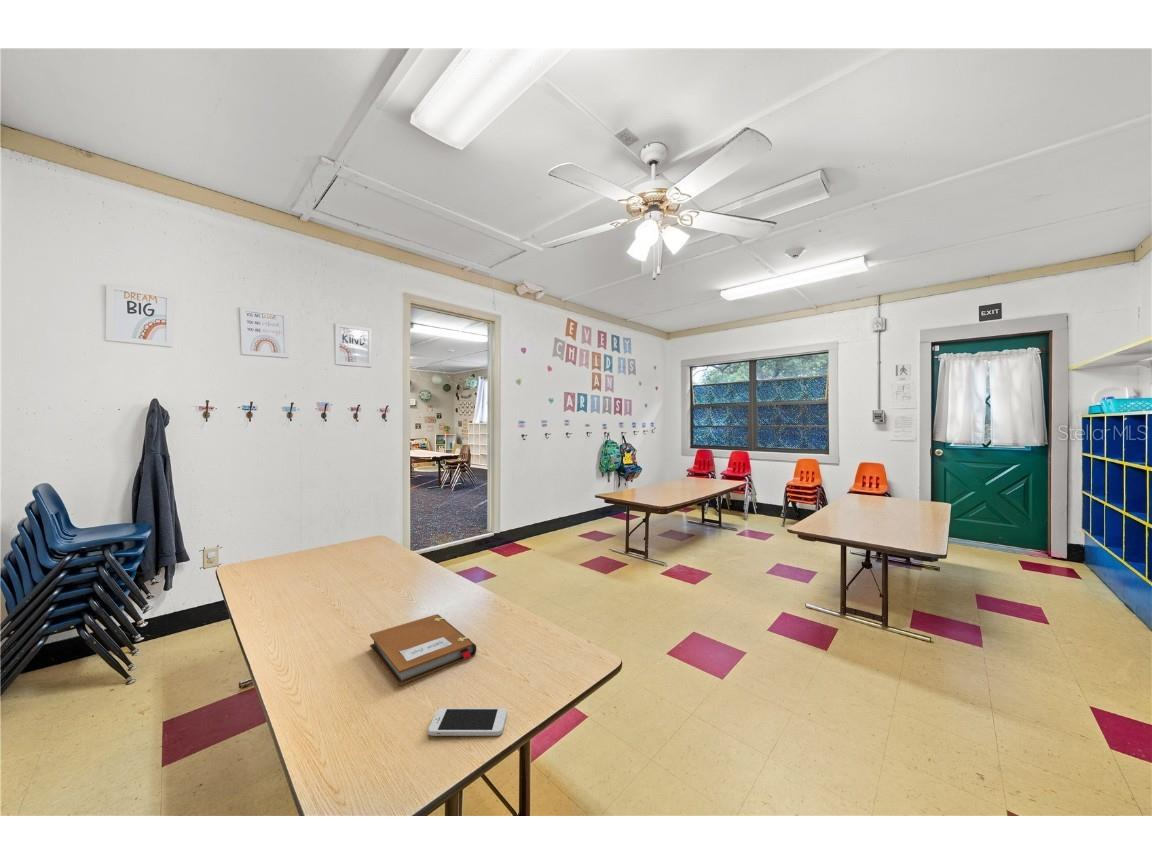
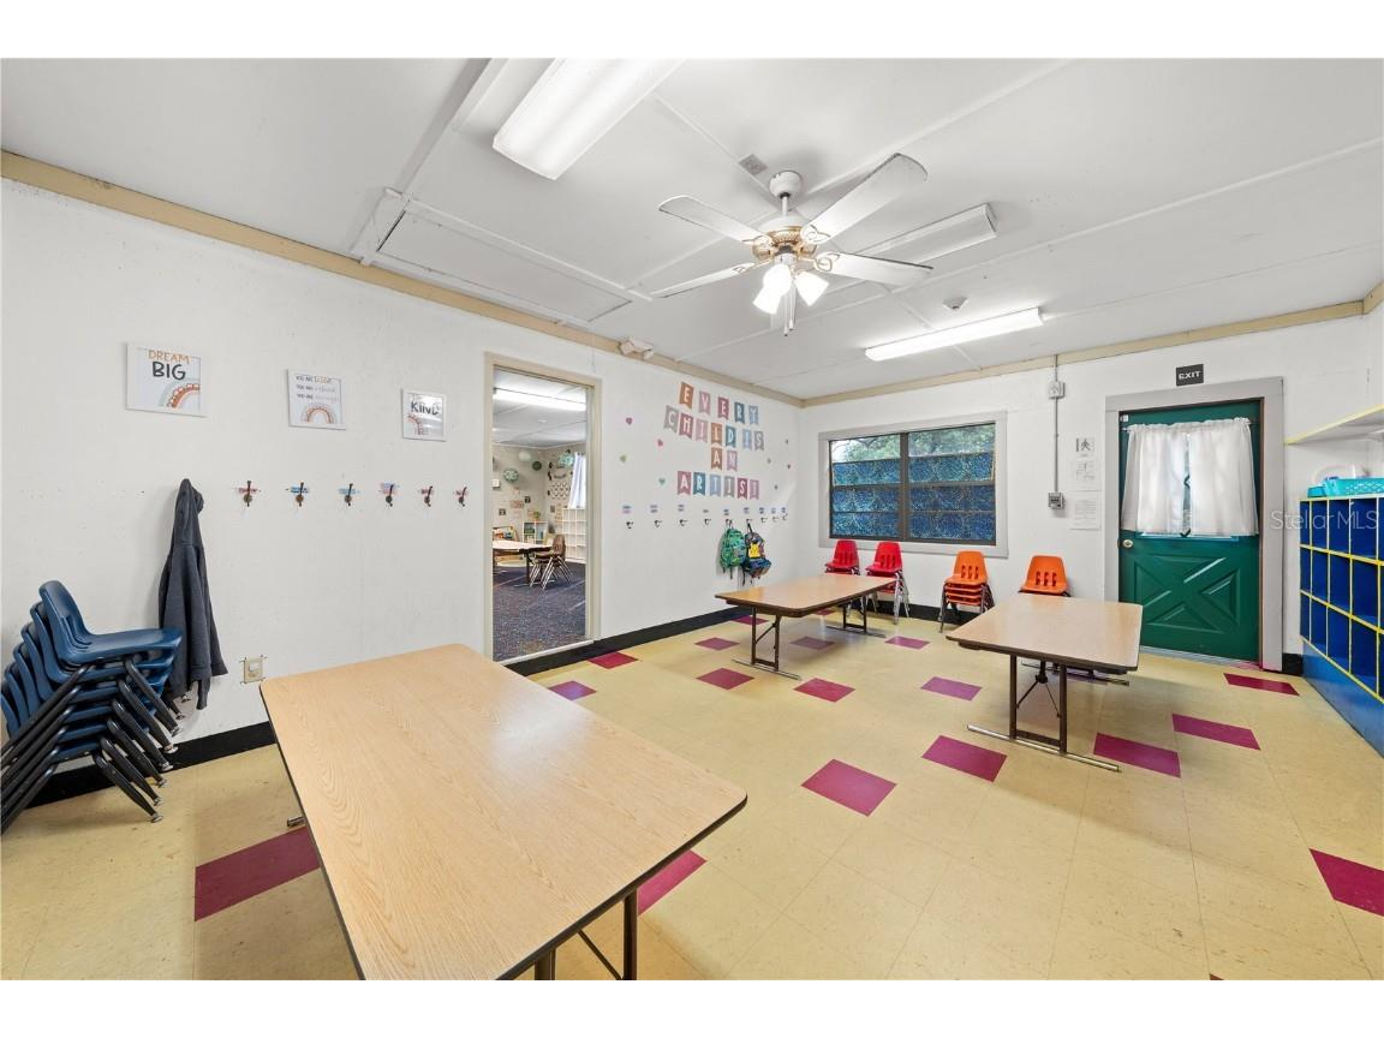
- notebook [369,613,477,686]
- smartphone [427,707,508,737]
